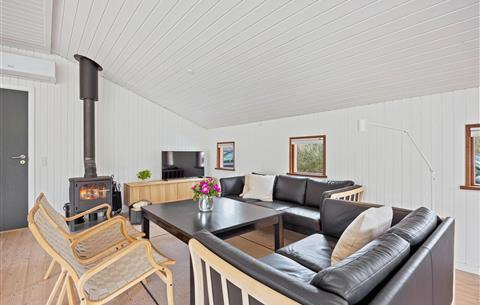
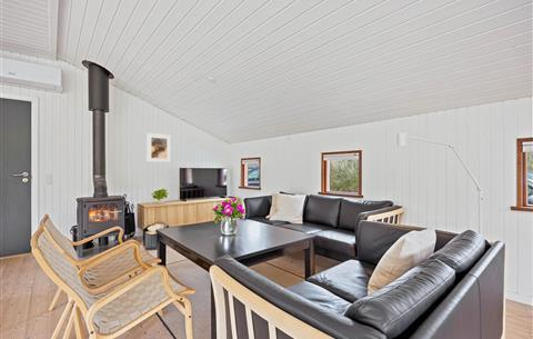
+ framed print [145,132,172,163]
